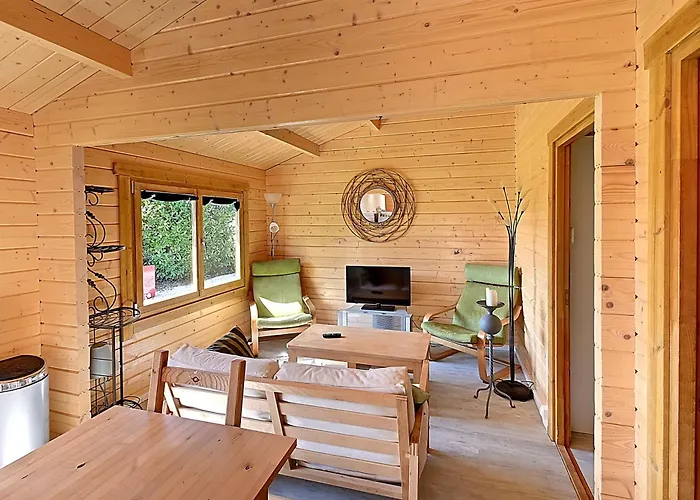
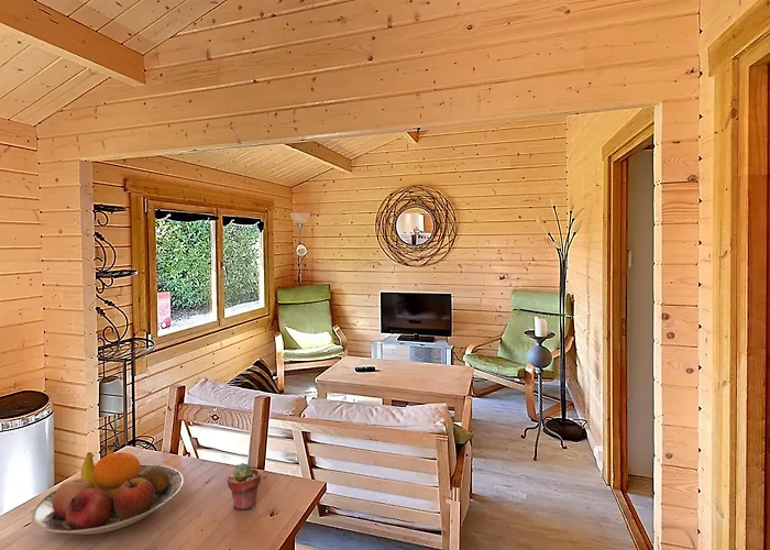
+ fruit bowl [31,448,185,536]
+ potted succulent [227,462,262,510]
